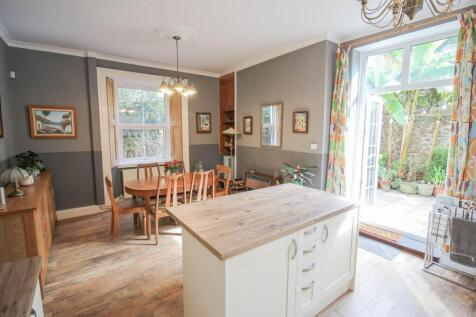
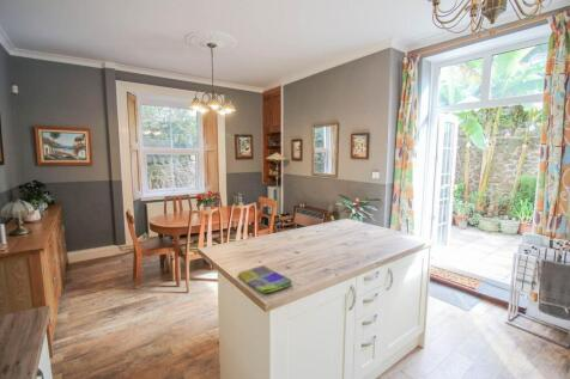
+ dish towel [237,264,293,294]
